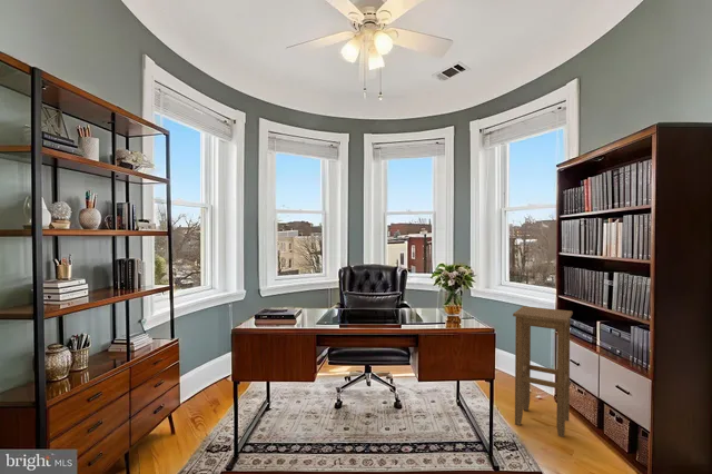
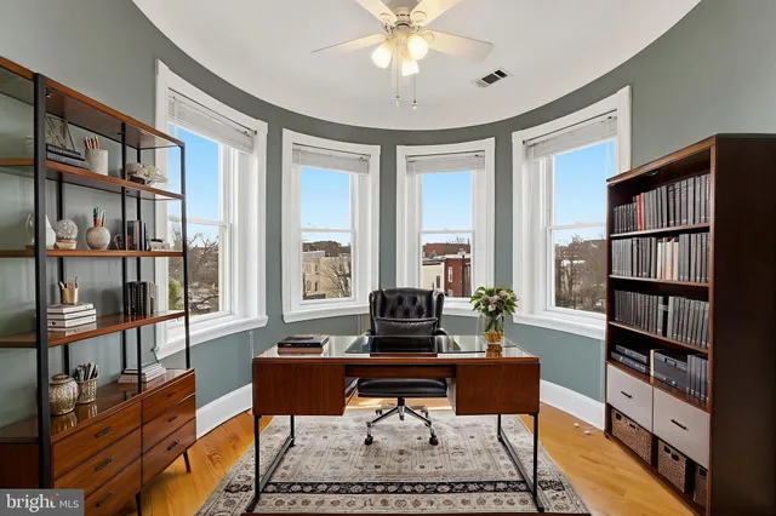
- stool [512,305,574,438]
